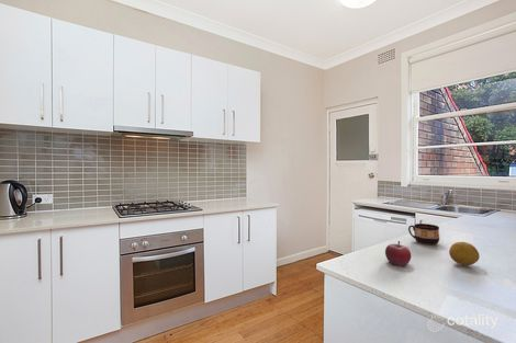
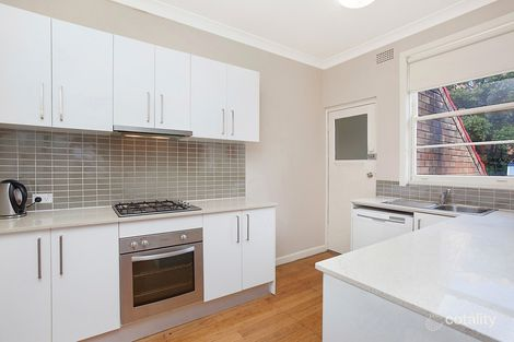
- fruit [448,241,481,266]
- fruit [384,240,412,267]
- cup [407,222,440,245]
